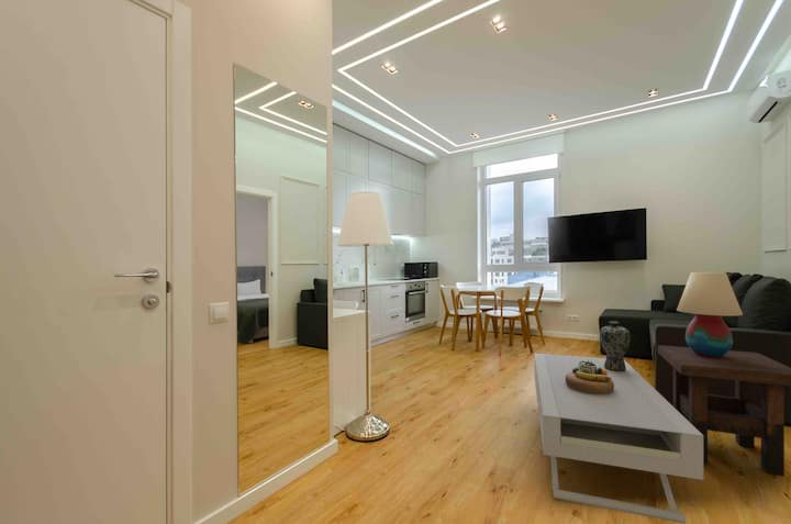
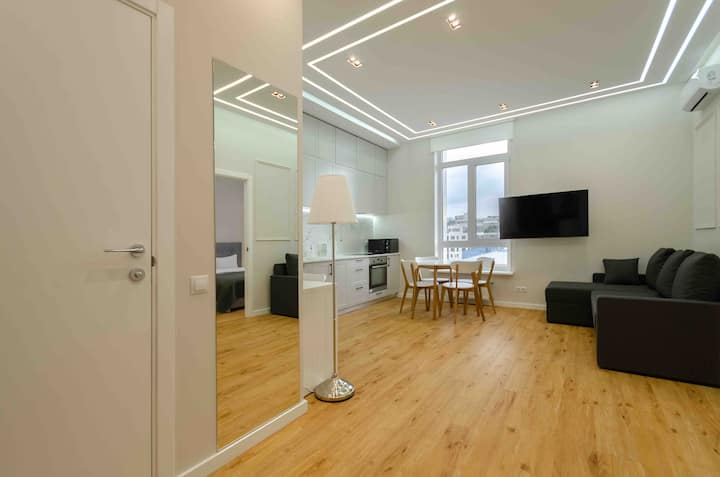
- decorative bowl [566,360,614,394]
- coffee table [533,352,704,524]
- side table [657,344,791,477]
- vase [598,321,632,371]
- table lamp [676,271,744,357]
